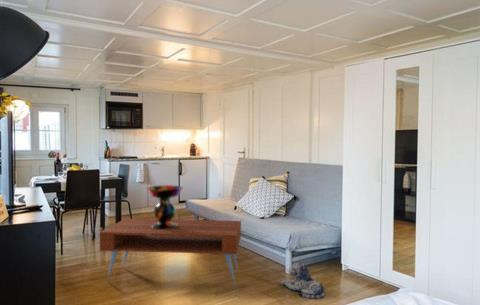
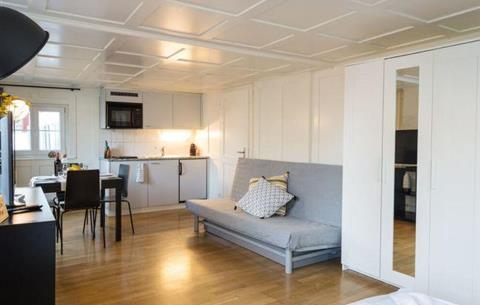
- decorative bowl [145,184,185,230]
- coffee table [99,218,242,285]
- plush toy [280,261,326,300]
